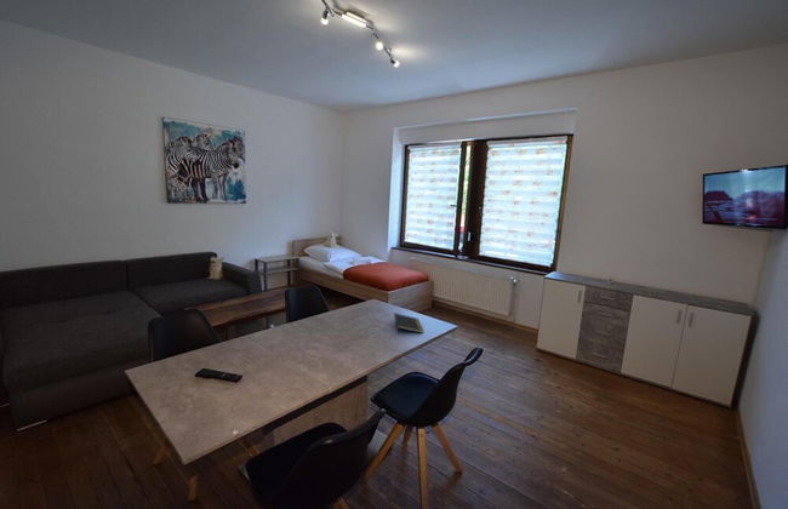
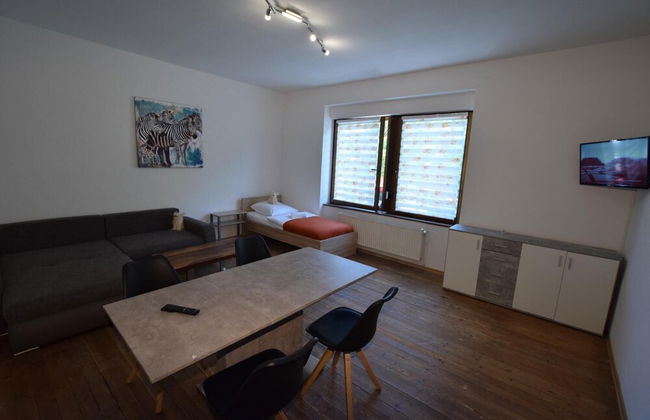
- notepad [393,313,424,334]
